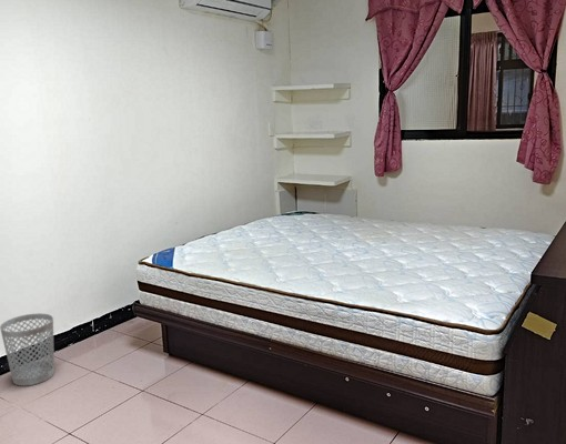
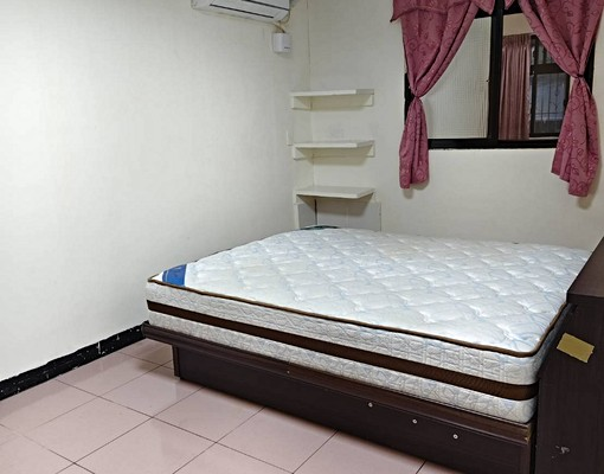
- wastebasket [0,312,55,387]
